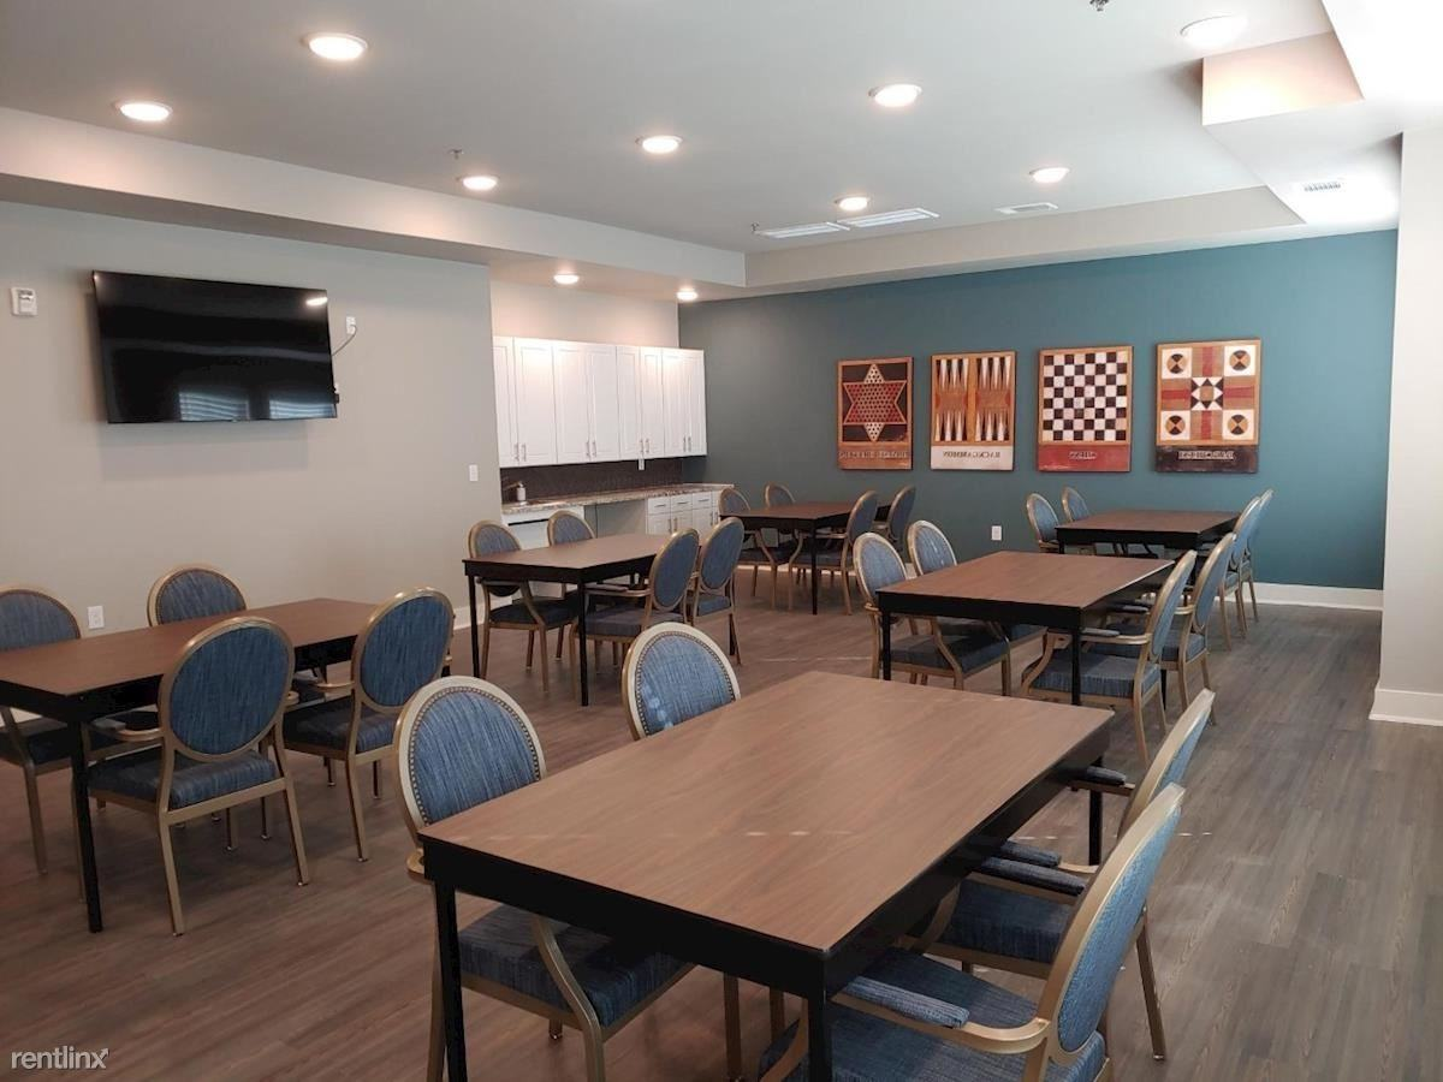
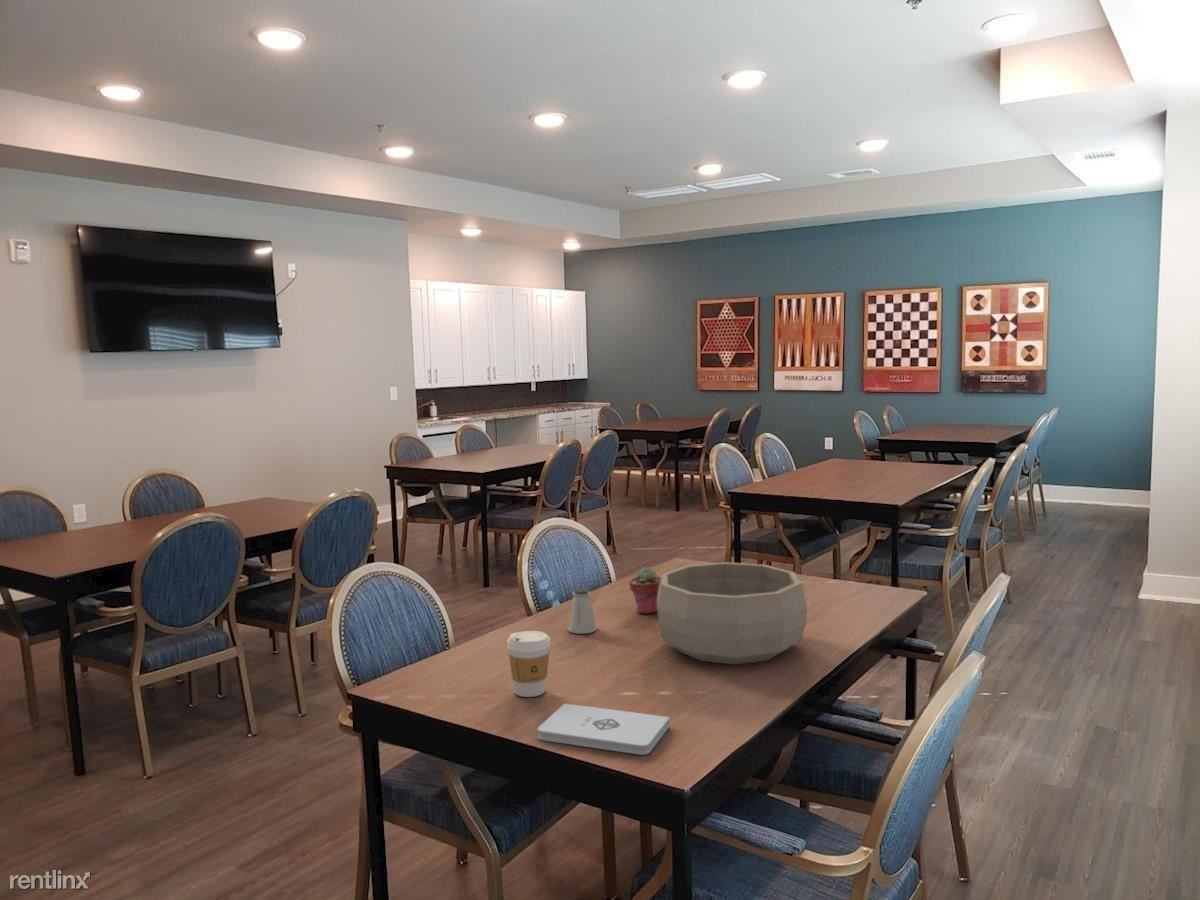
+ coffee cup [506,630,551,698]
+ saltshaker [567,587,598,635]
+ decorative bowl [657,561,808,665]
+ potted succulent [628,566,661,615]
+ notepad [537,702,671,756]
